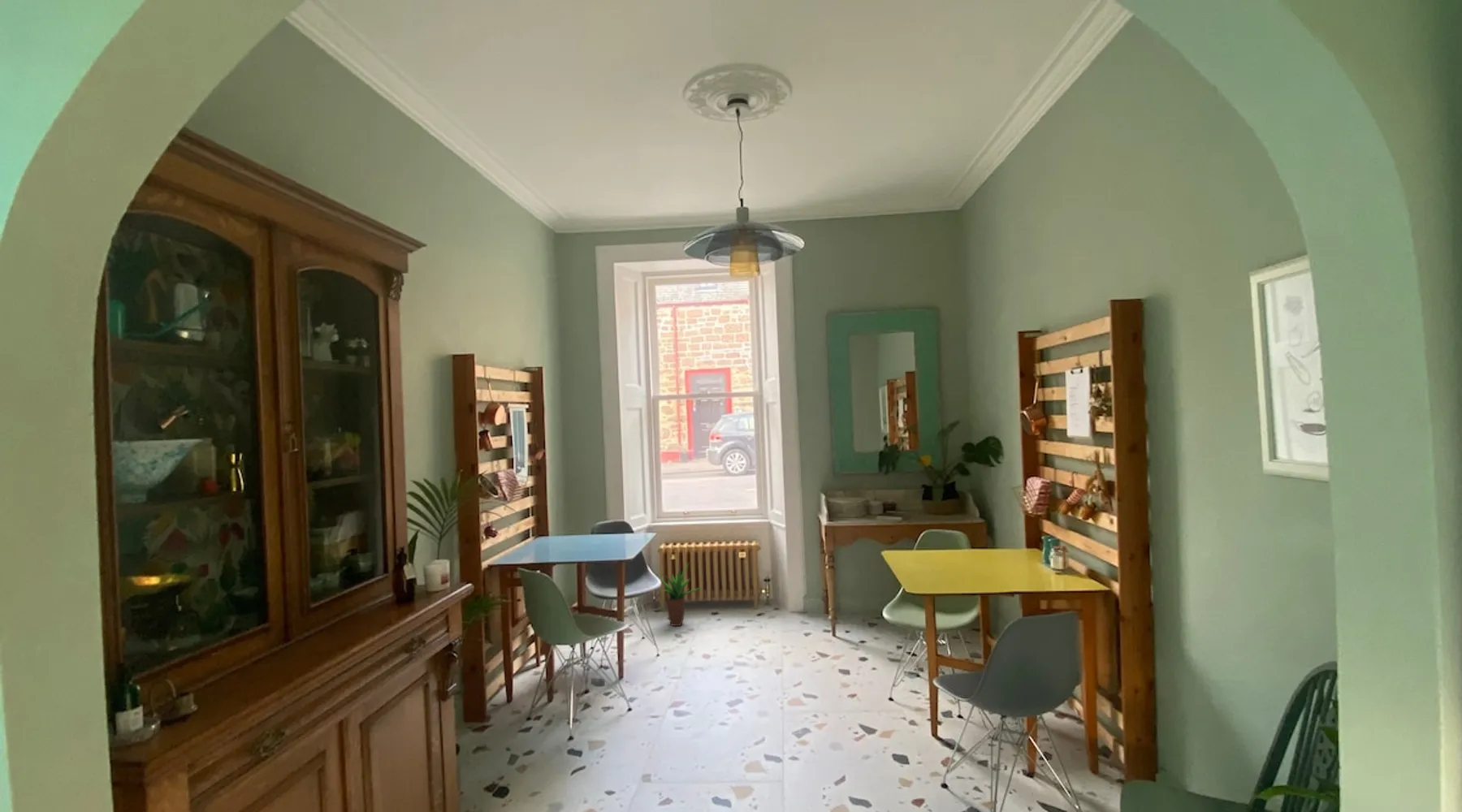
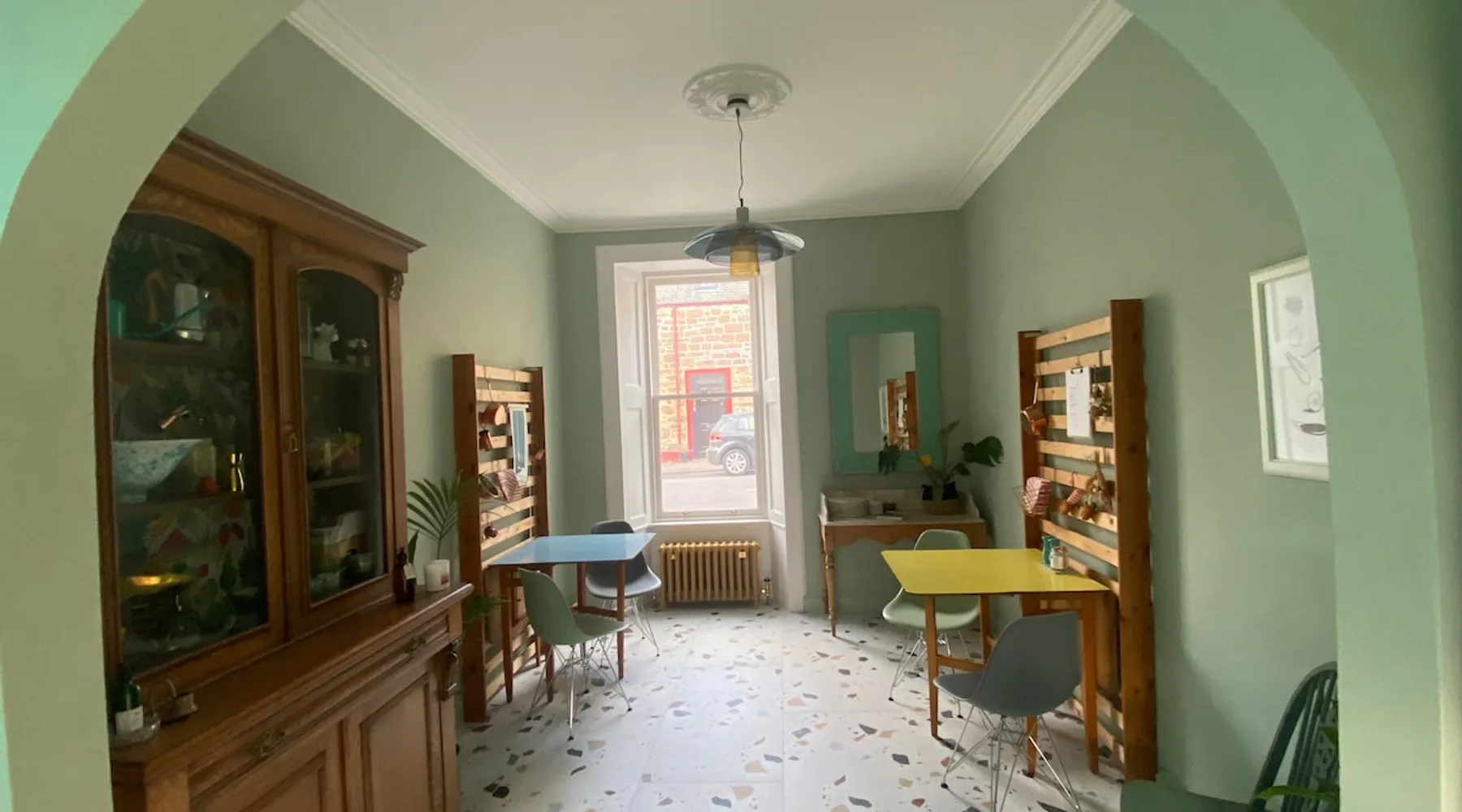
- potted plant [655,562,703,627]
